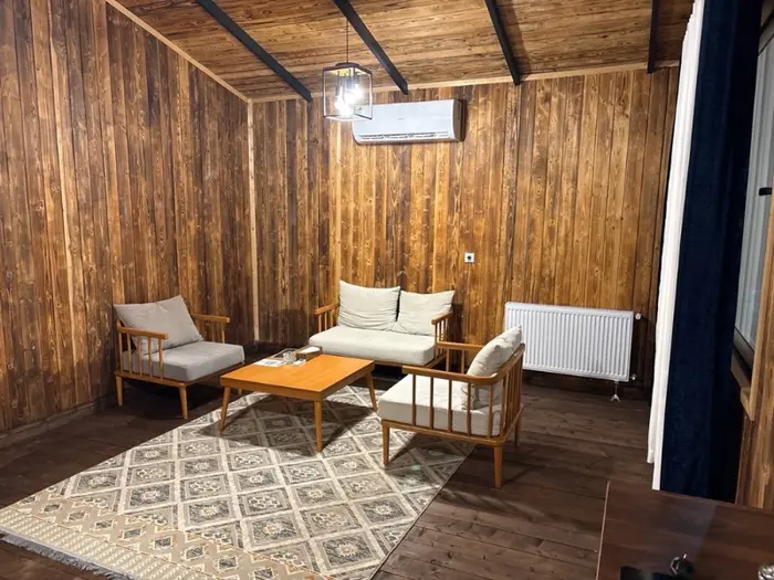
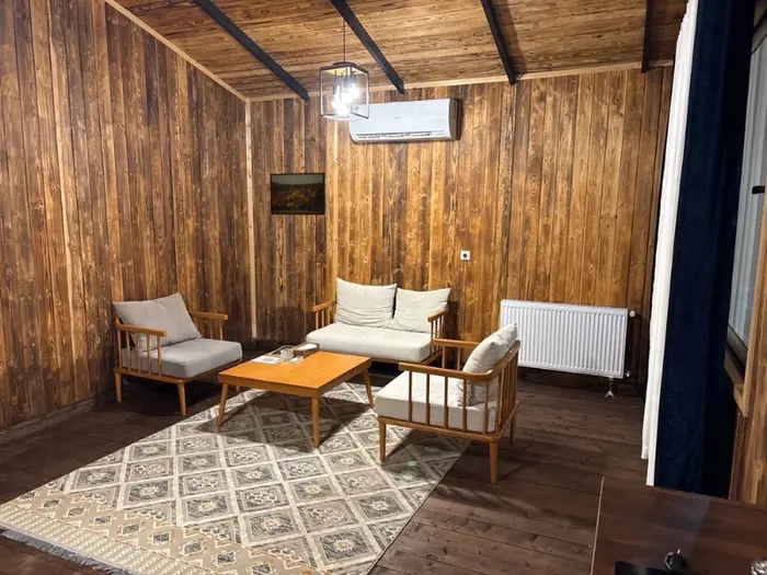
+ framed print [268,172,327,216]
